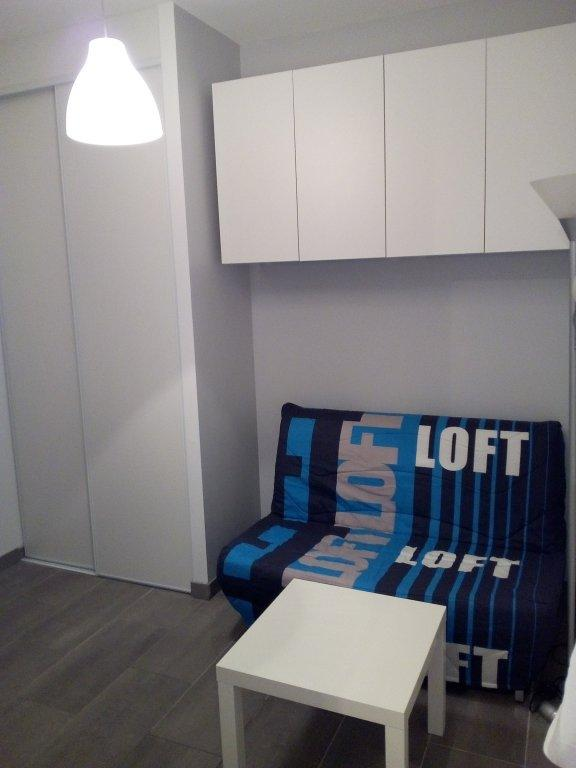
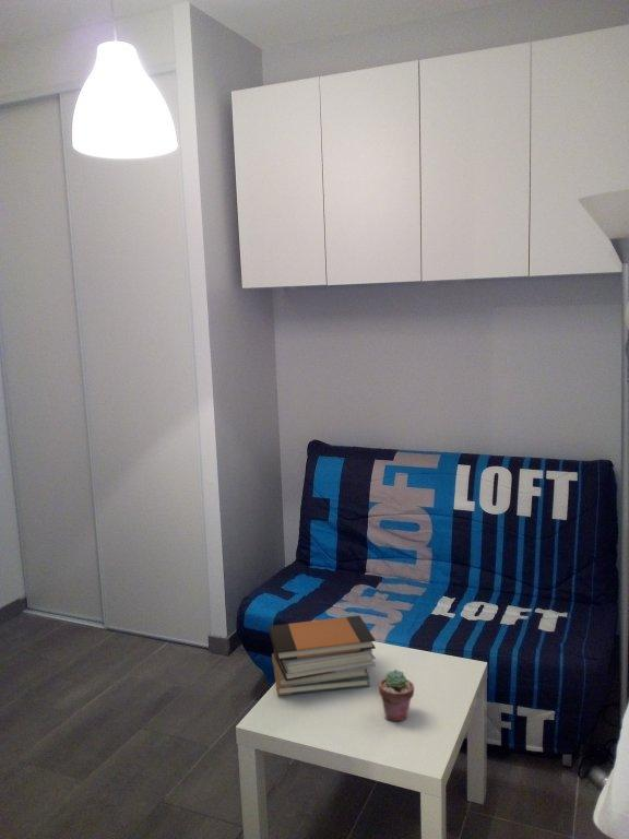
+ potted succulent [378,669,415,722]
+ book stack [269,614,377,697]
